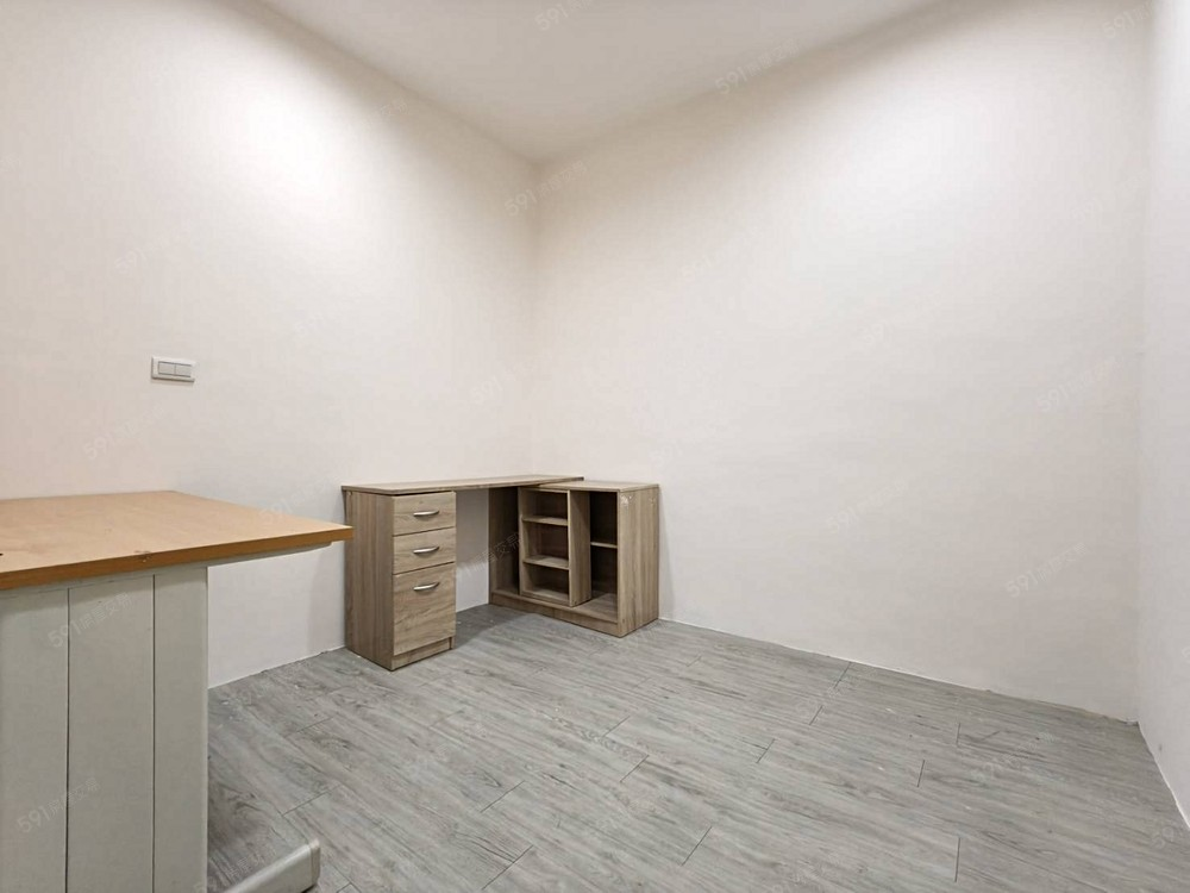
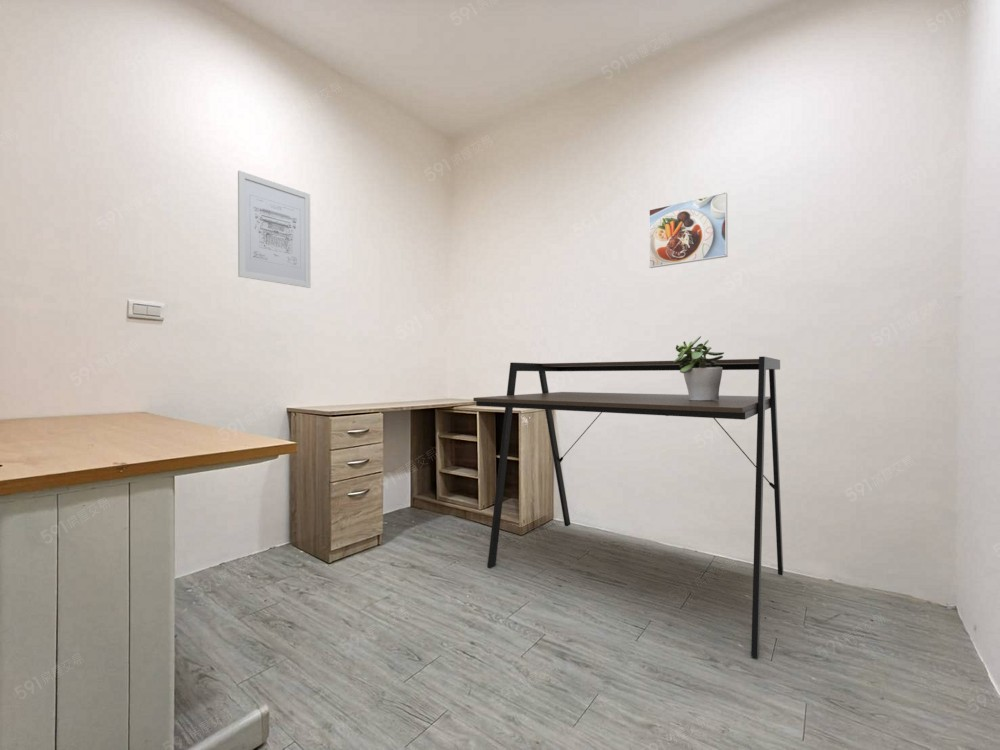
+ wall art [237,170,312,289]
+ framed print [648,191,728,269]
+ potted plant [673,335,725,401]
+ desk [472,356,784,659]
